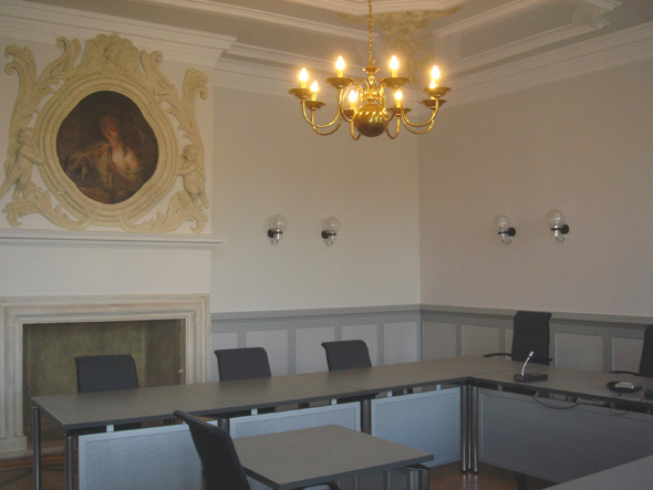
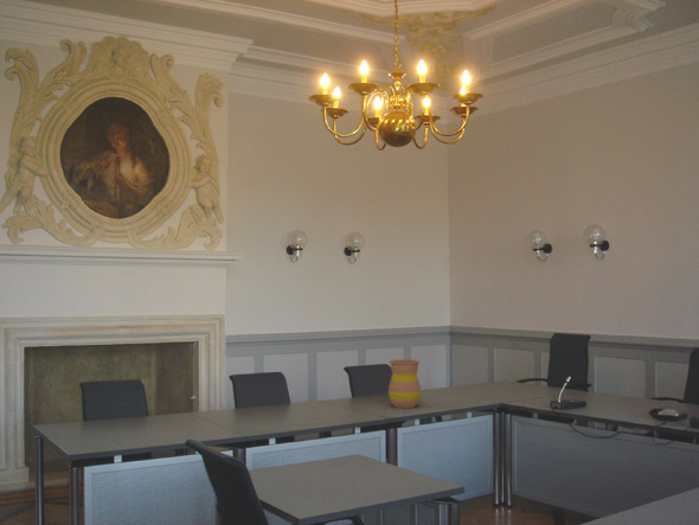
+ vase [387,358,422,409]
